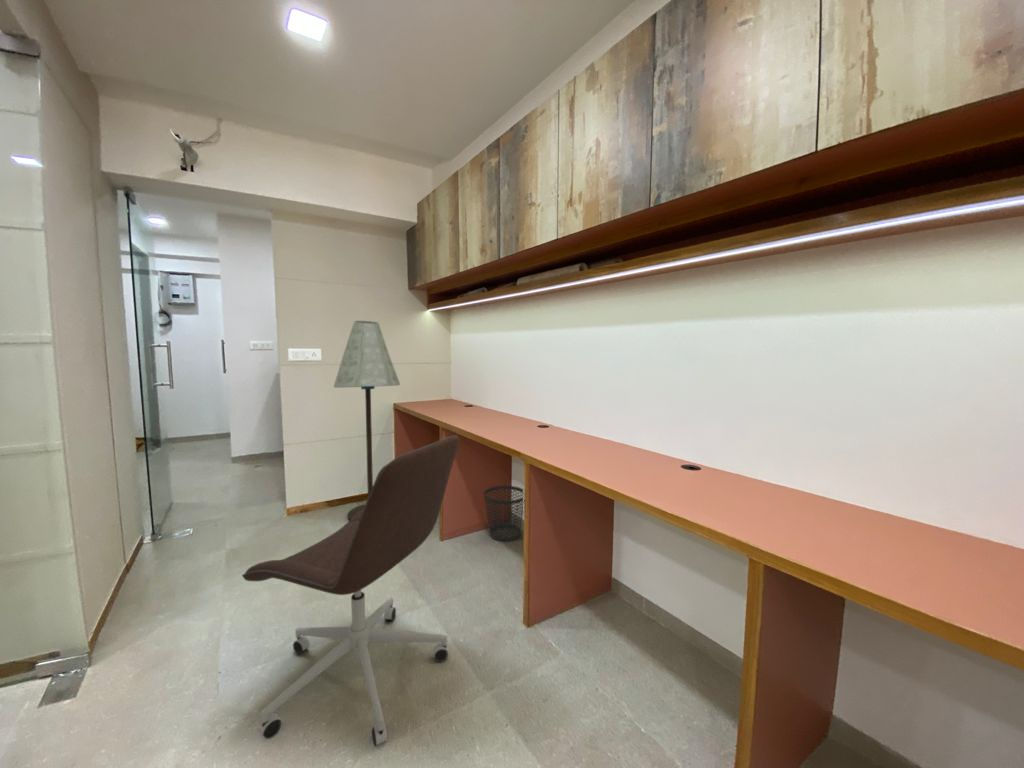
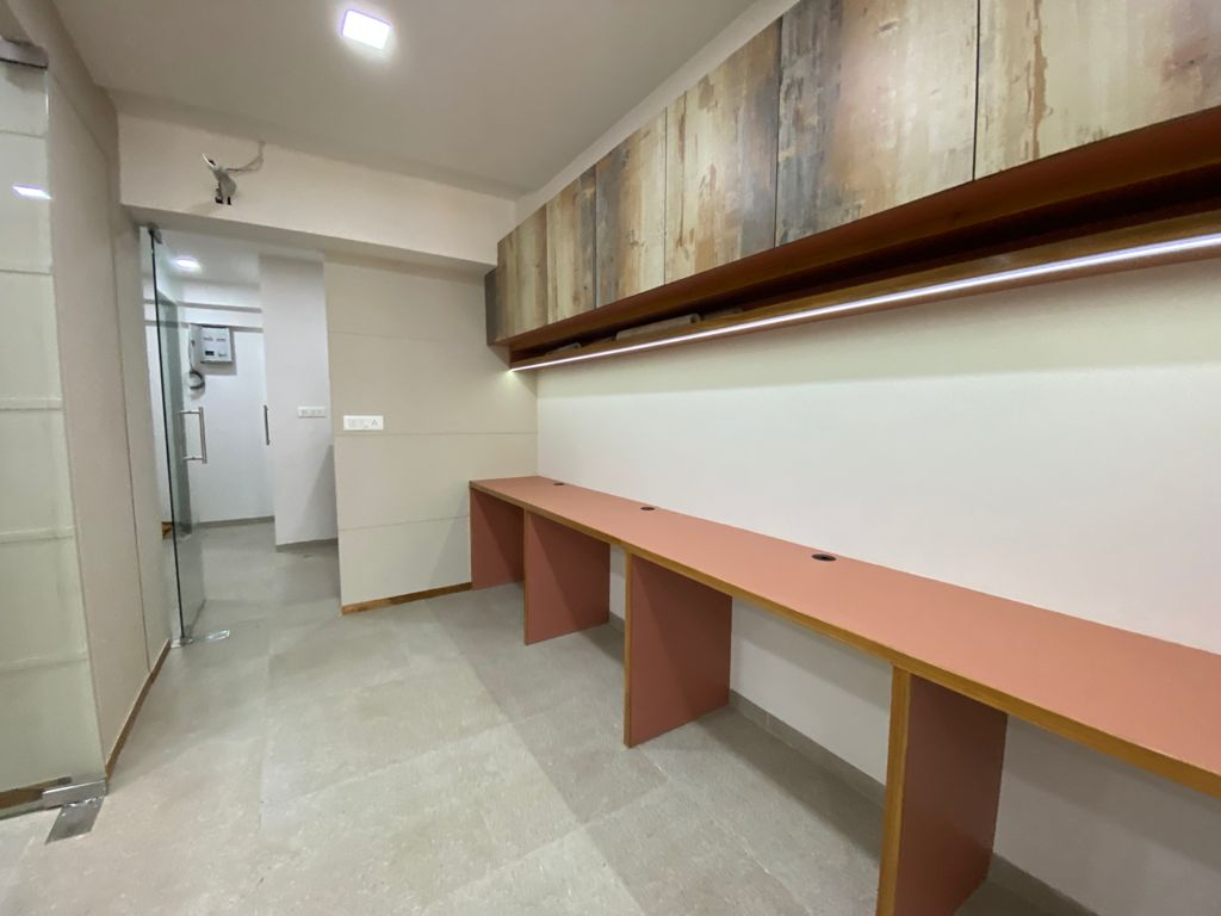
- office chair [241,434,460,747]
- wastebasket [483,485,524,542]
- floor lamp [333,320,401,521]
